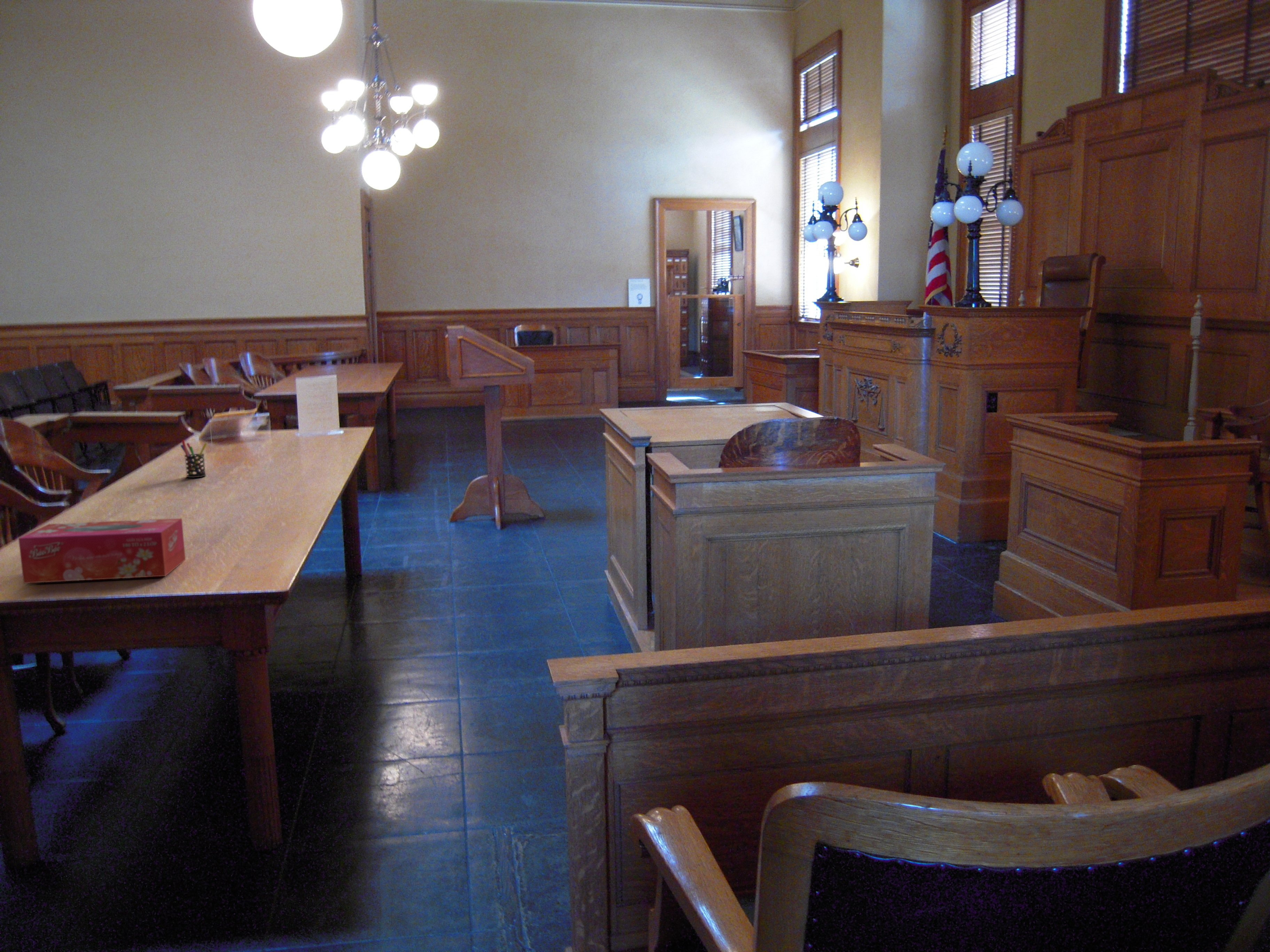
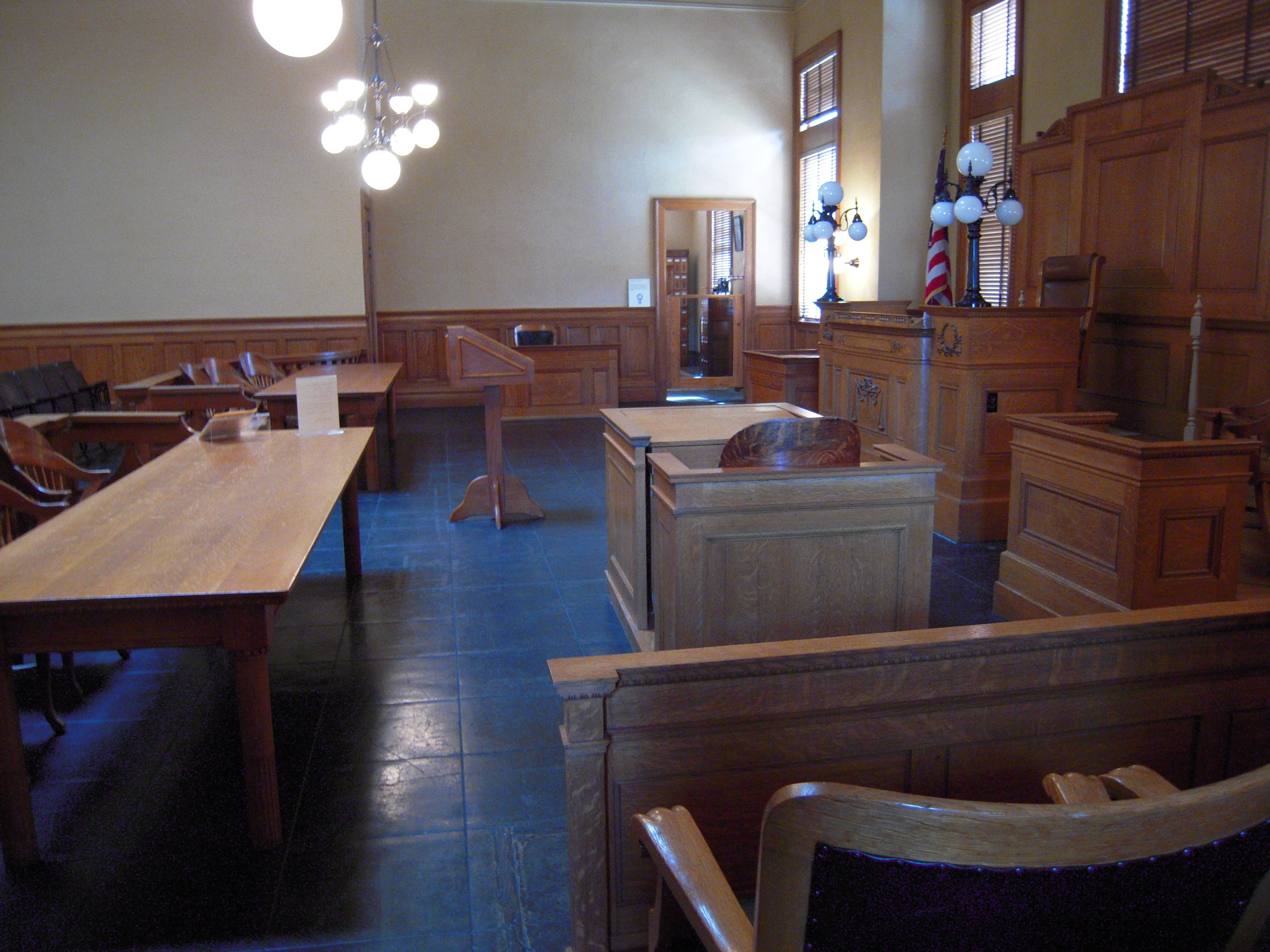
- pen holder [180,439,207,478]
- tissue box [18,518,186,584]
